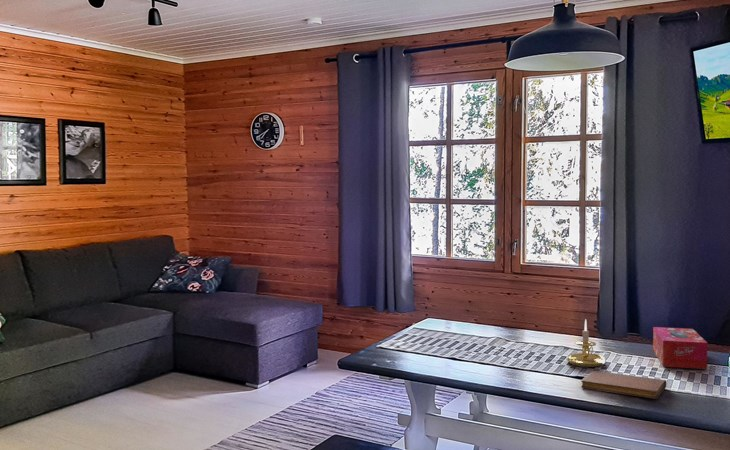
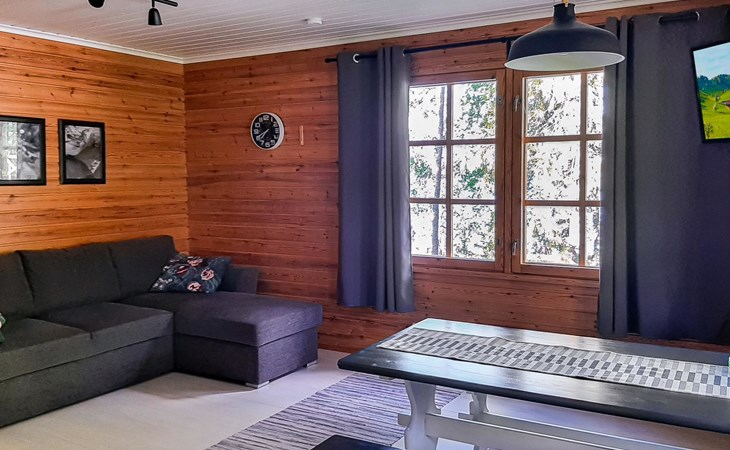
- notebook [580,370,667,400]
- tissue box [652,326,708,370]
- candle holder [565,318,606,368]
